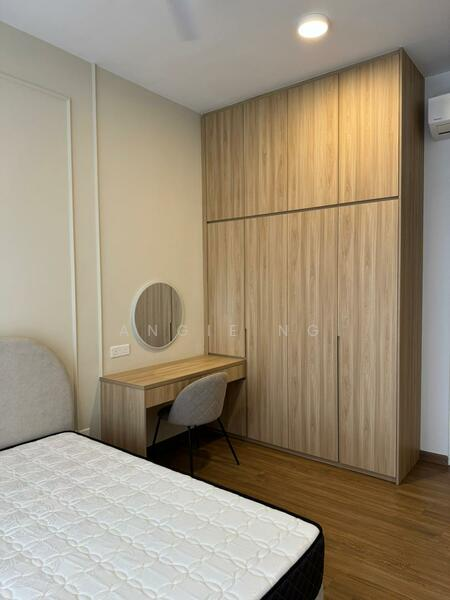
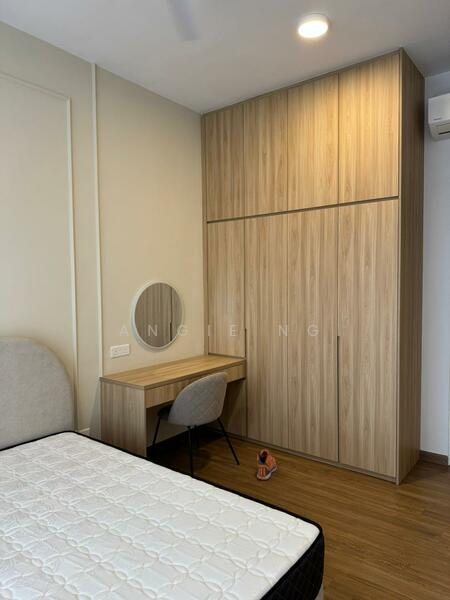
+ sneaker [256,448,278,481]
